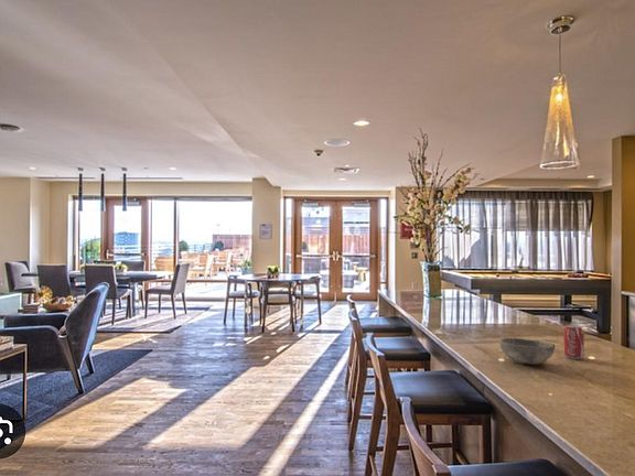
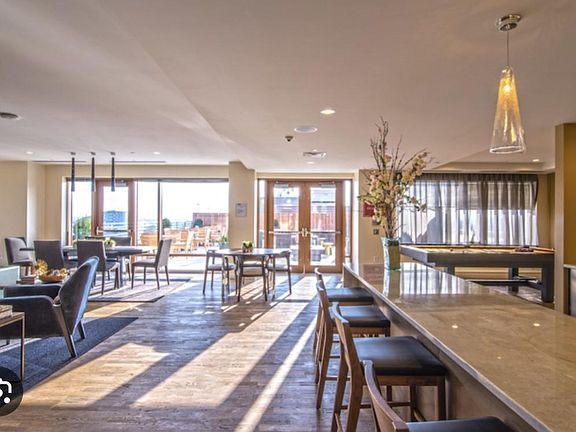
- beverage can [562,324,585,360]
- bowl [499,337,556,366]
